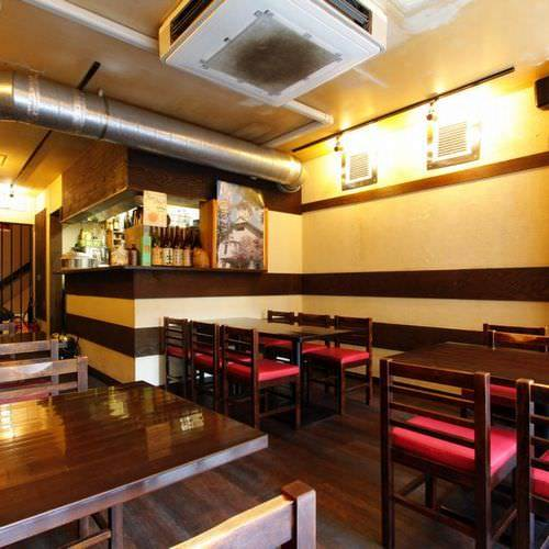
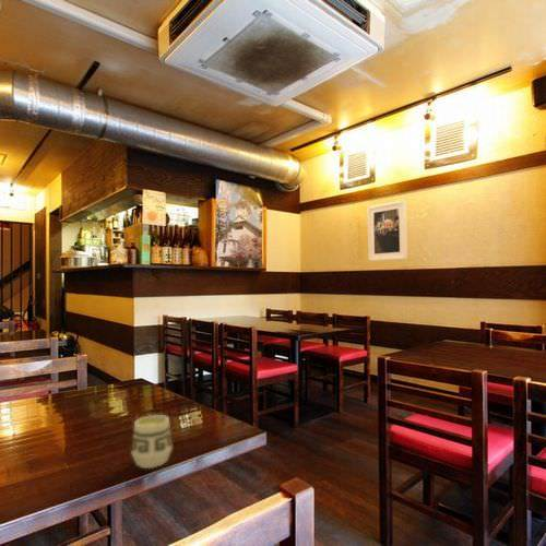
+ cup [130,414,173,470]
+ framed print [367,199,408,262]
